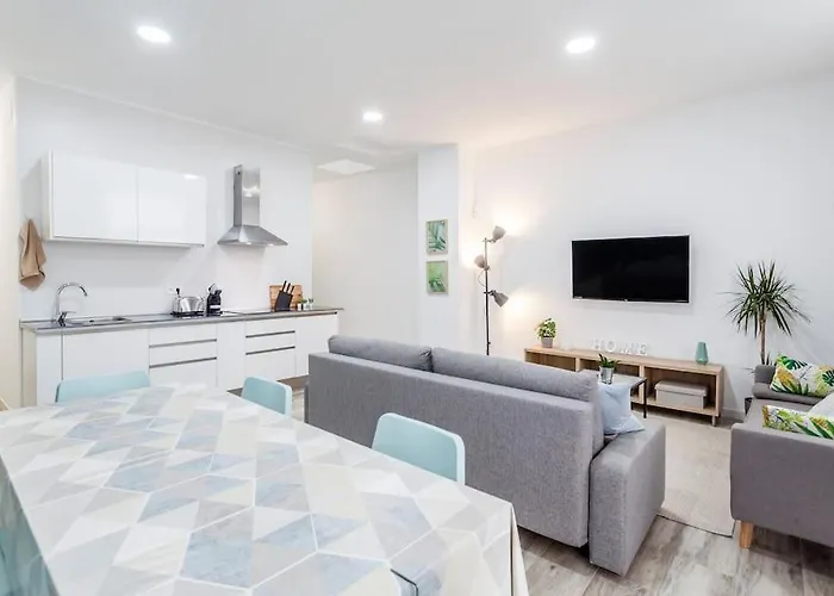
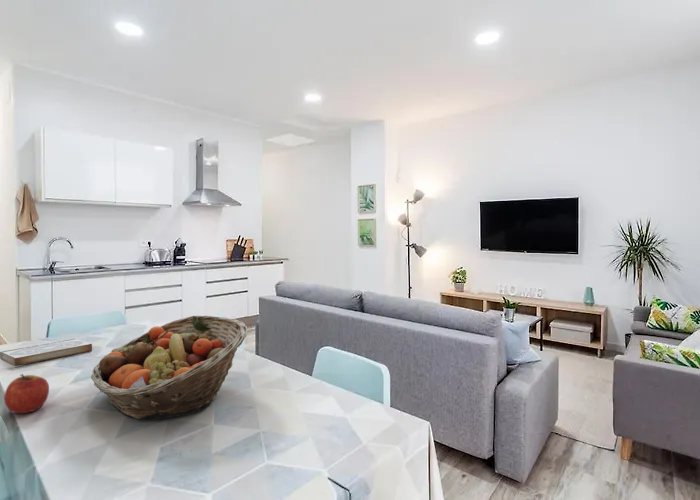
+ fruit basket [90,315,248,420]
+ book [0,338,93,367]
+ apple [3,373,50,414]
